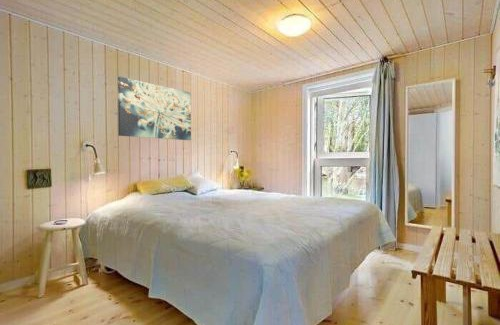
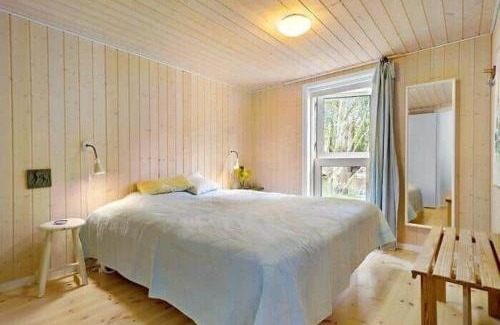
- wall art [117,76,192,141]
